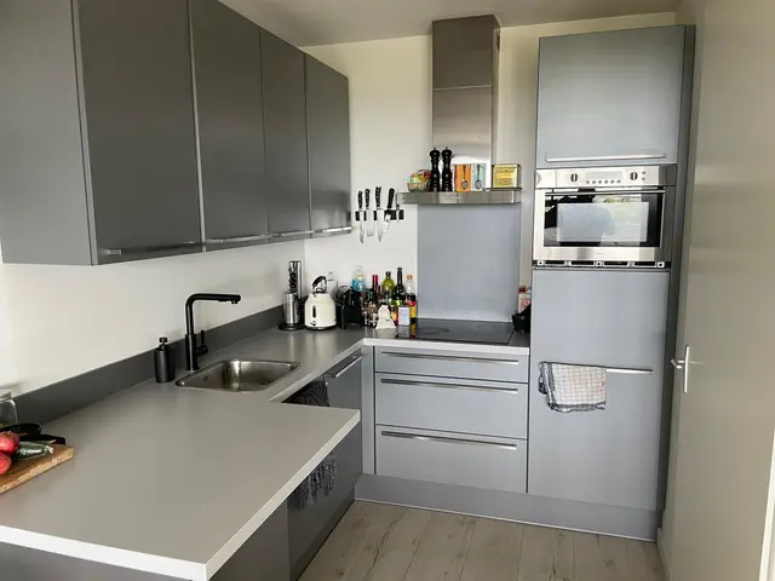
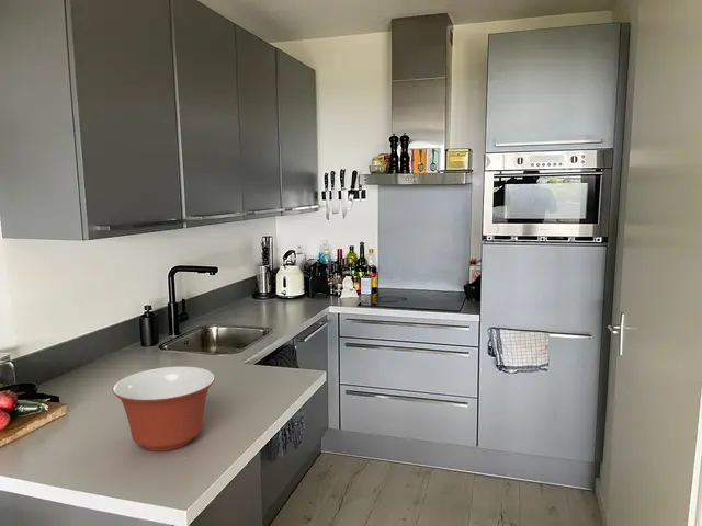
+ mixing bowl [112,366,216,451]
